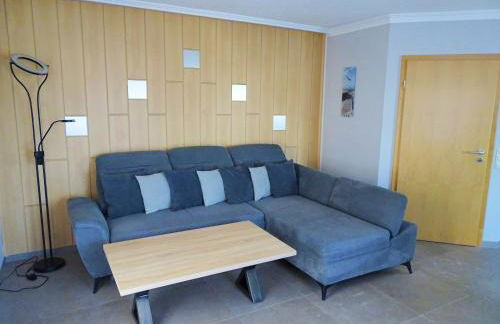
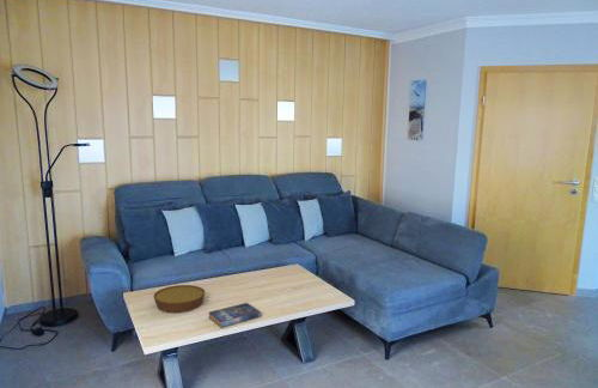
+ bowl [153,284,206,314]
+ book [208,302,263,329]
